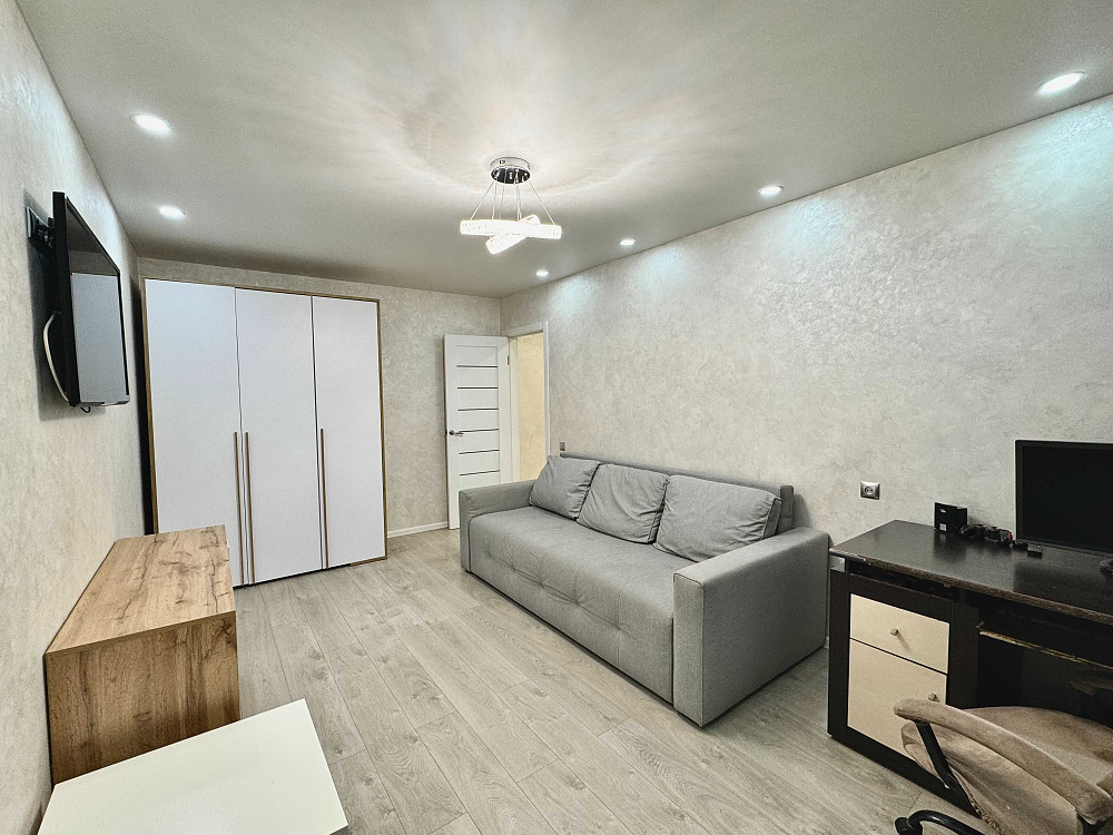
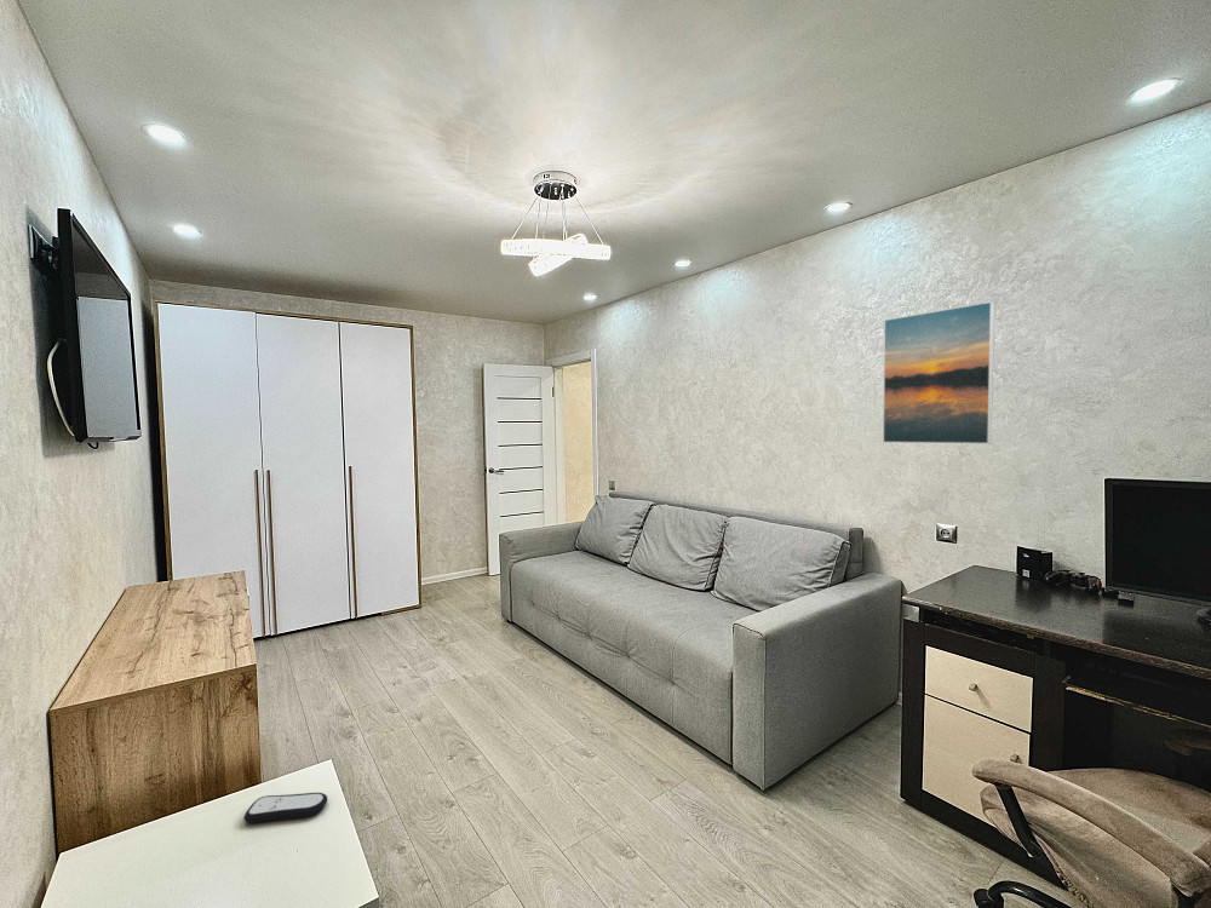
+ remote control [242,792,328,824]
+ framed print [882,300,995,446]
